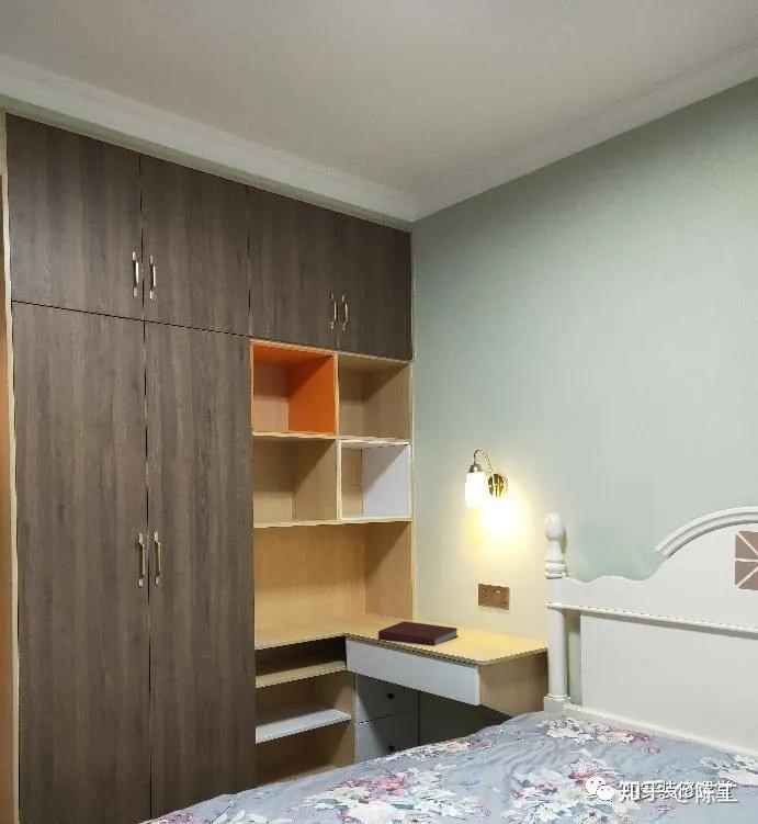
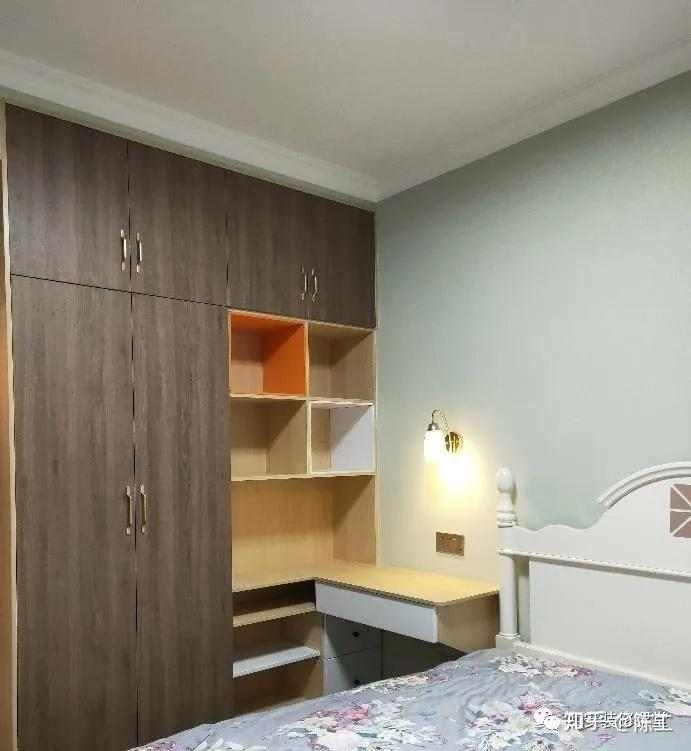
- notebook [377,620,459,647]
